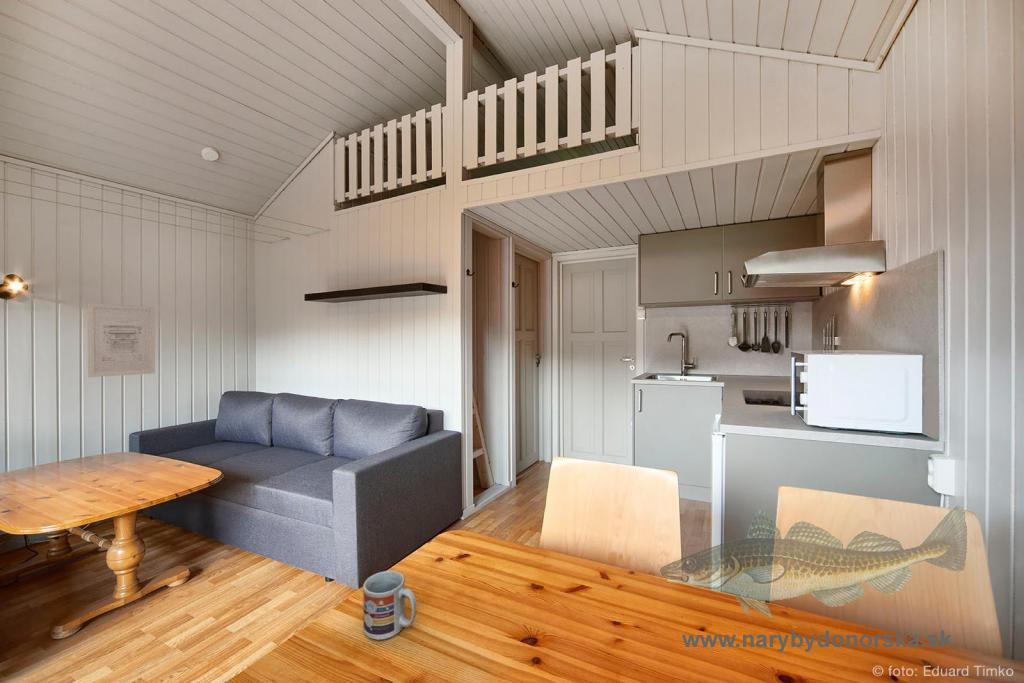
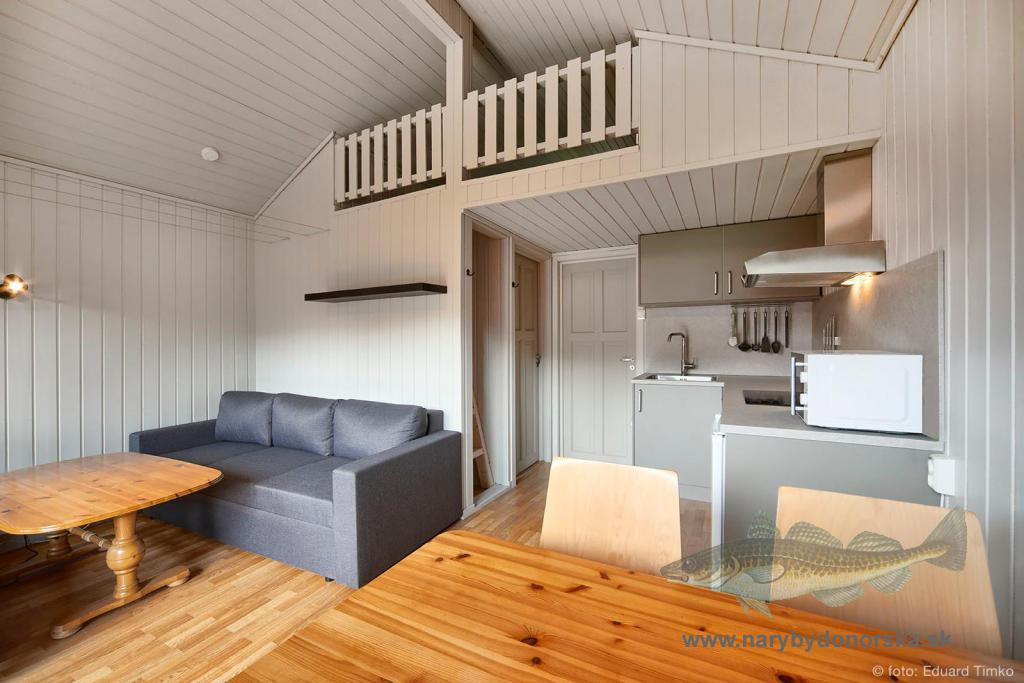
- wall art [86,302,156,378]
- cup [362,570,418,641]
